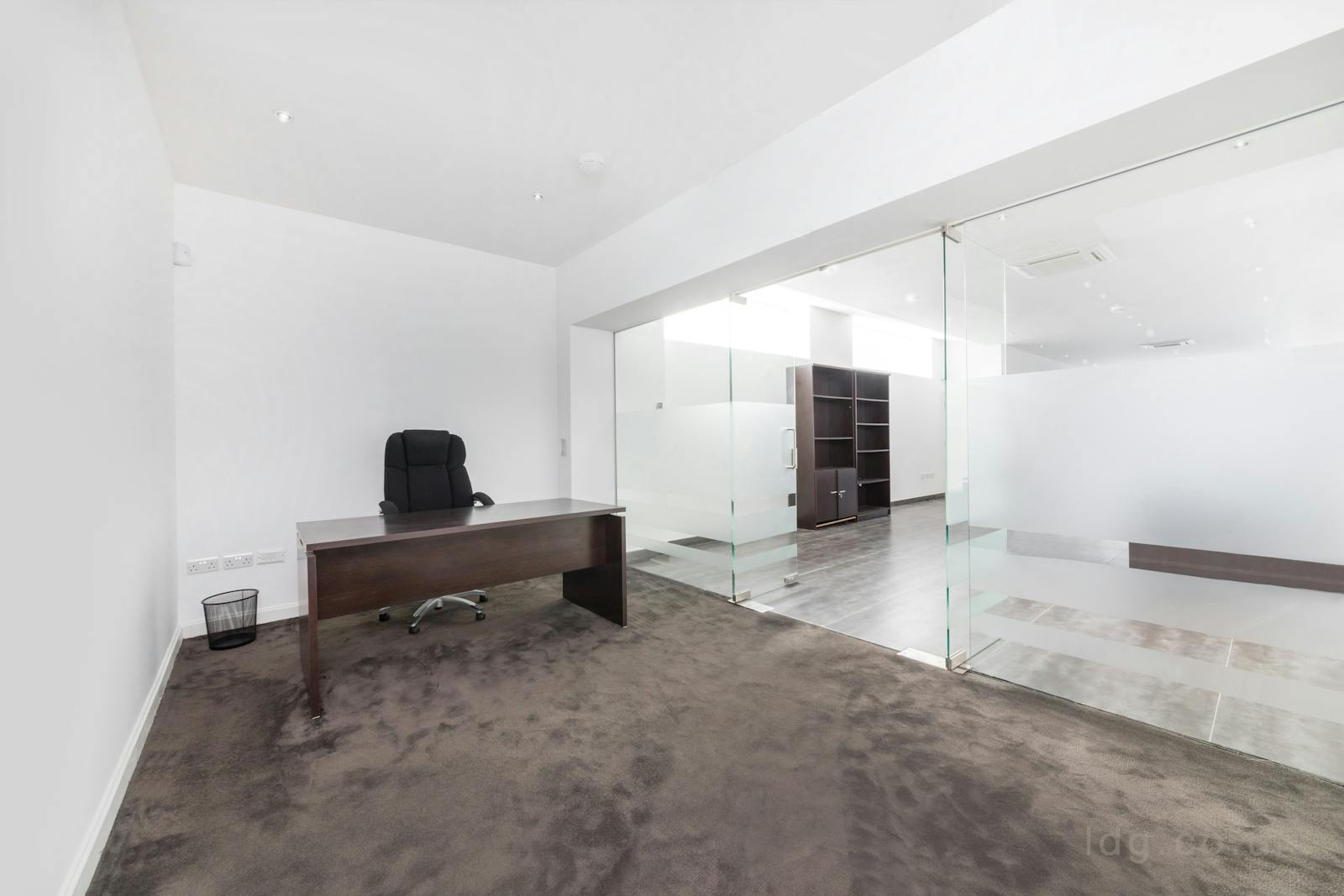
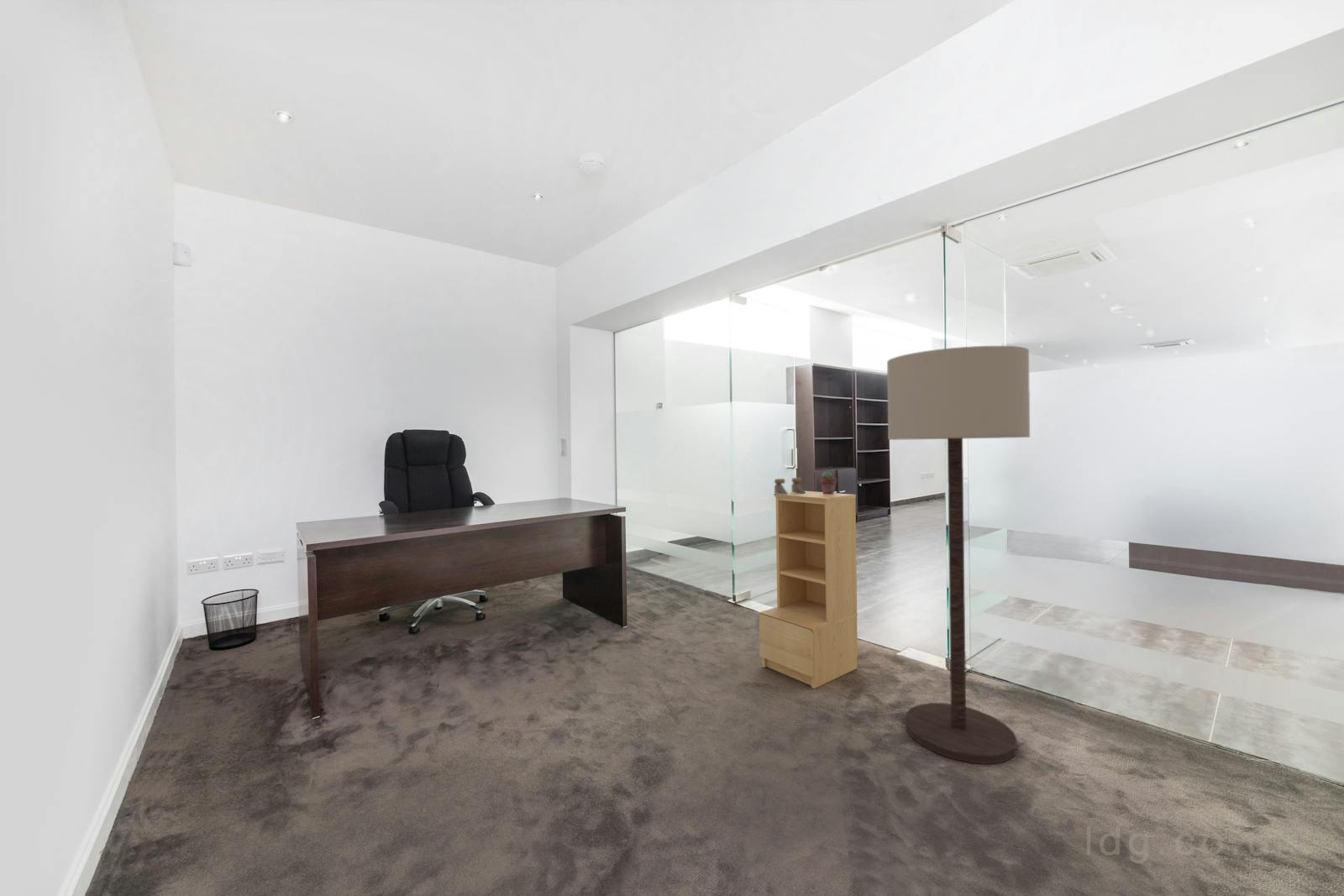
+ bookshelf [759,490,858,689]
+ bookend [774,477,806,495]
+ floor lamp [886,345,1031,765]
+ potted succulent [818,470,837,494]
